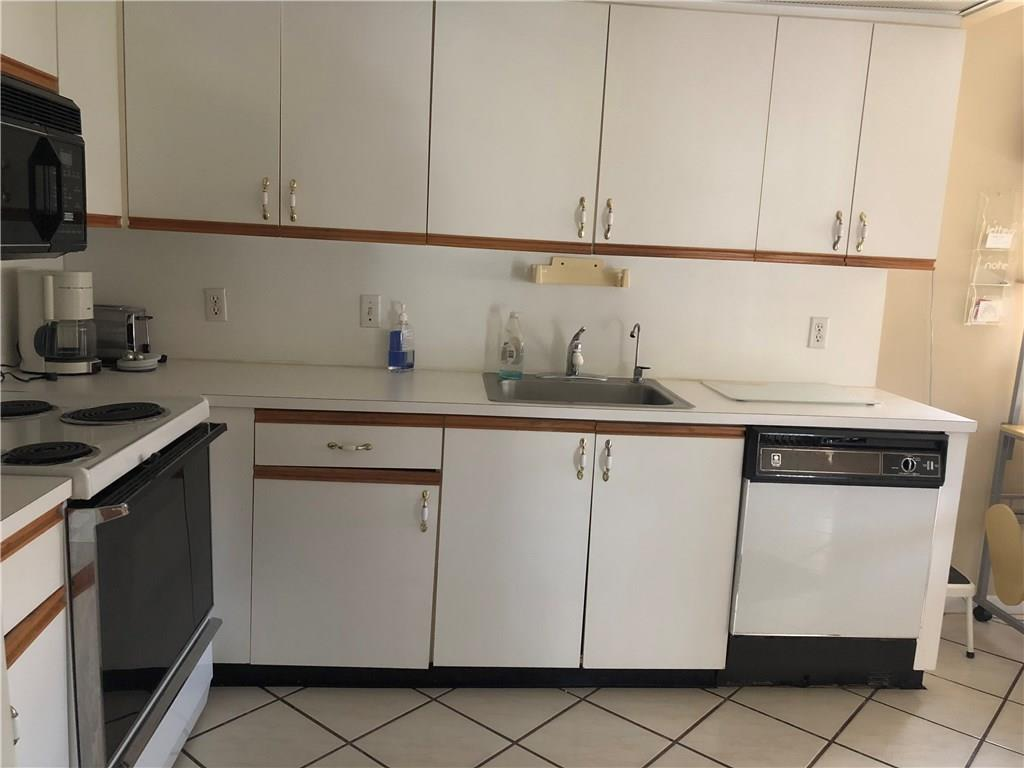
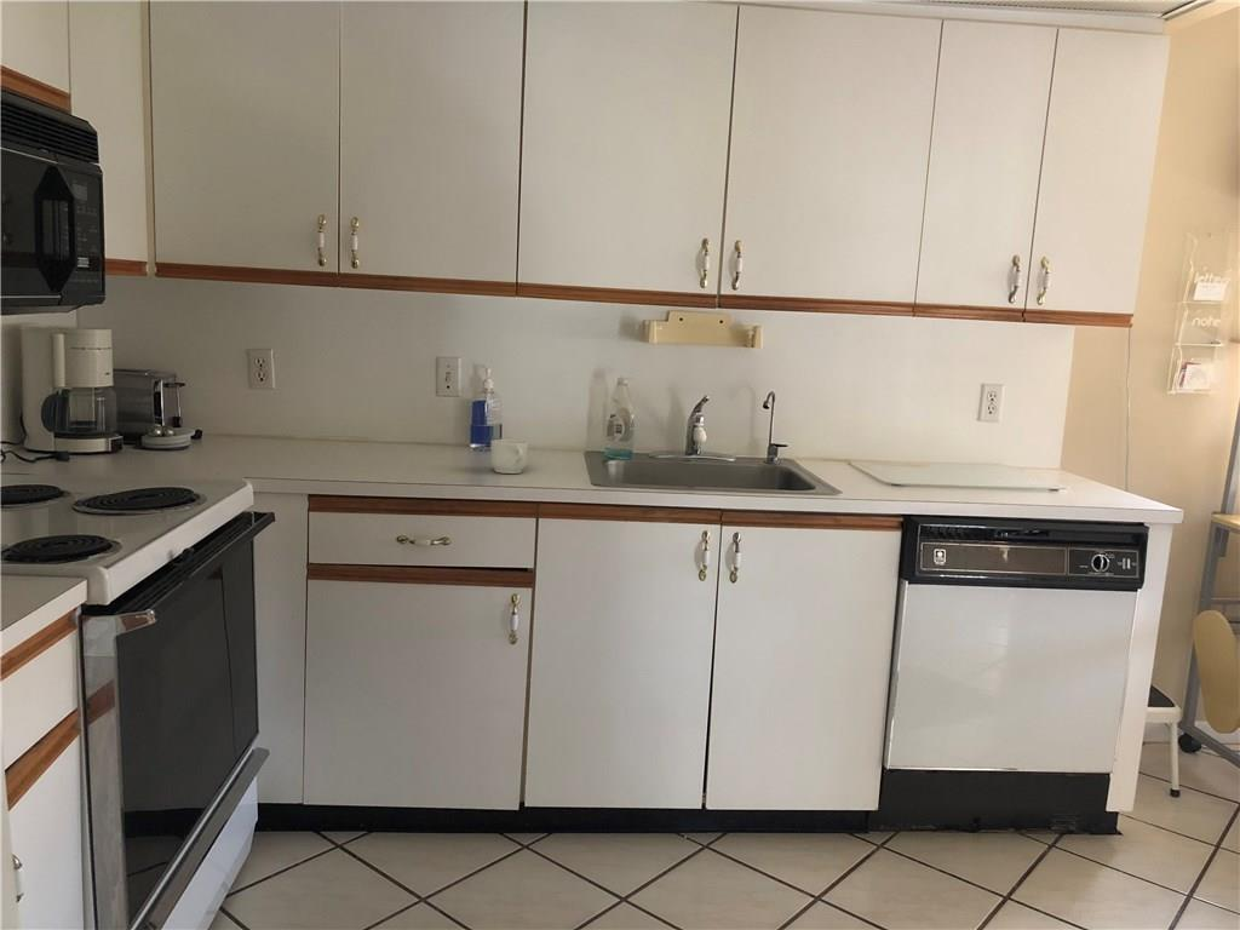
+ mug [489,438,529,475]
